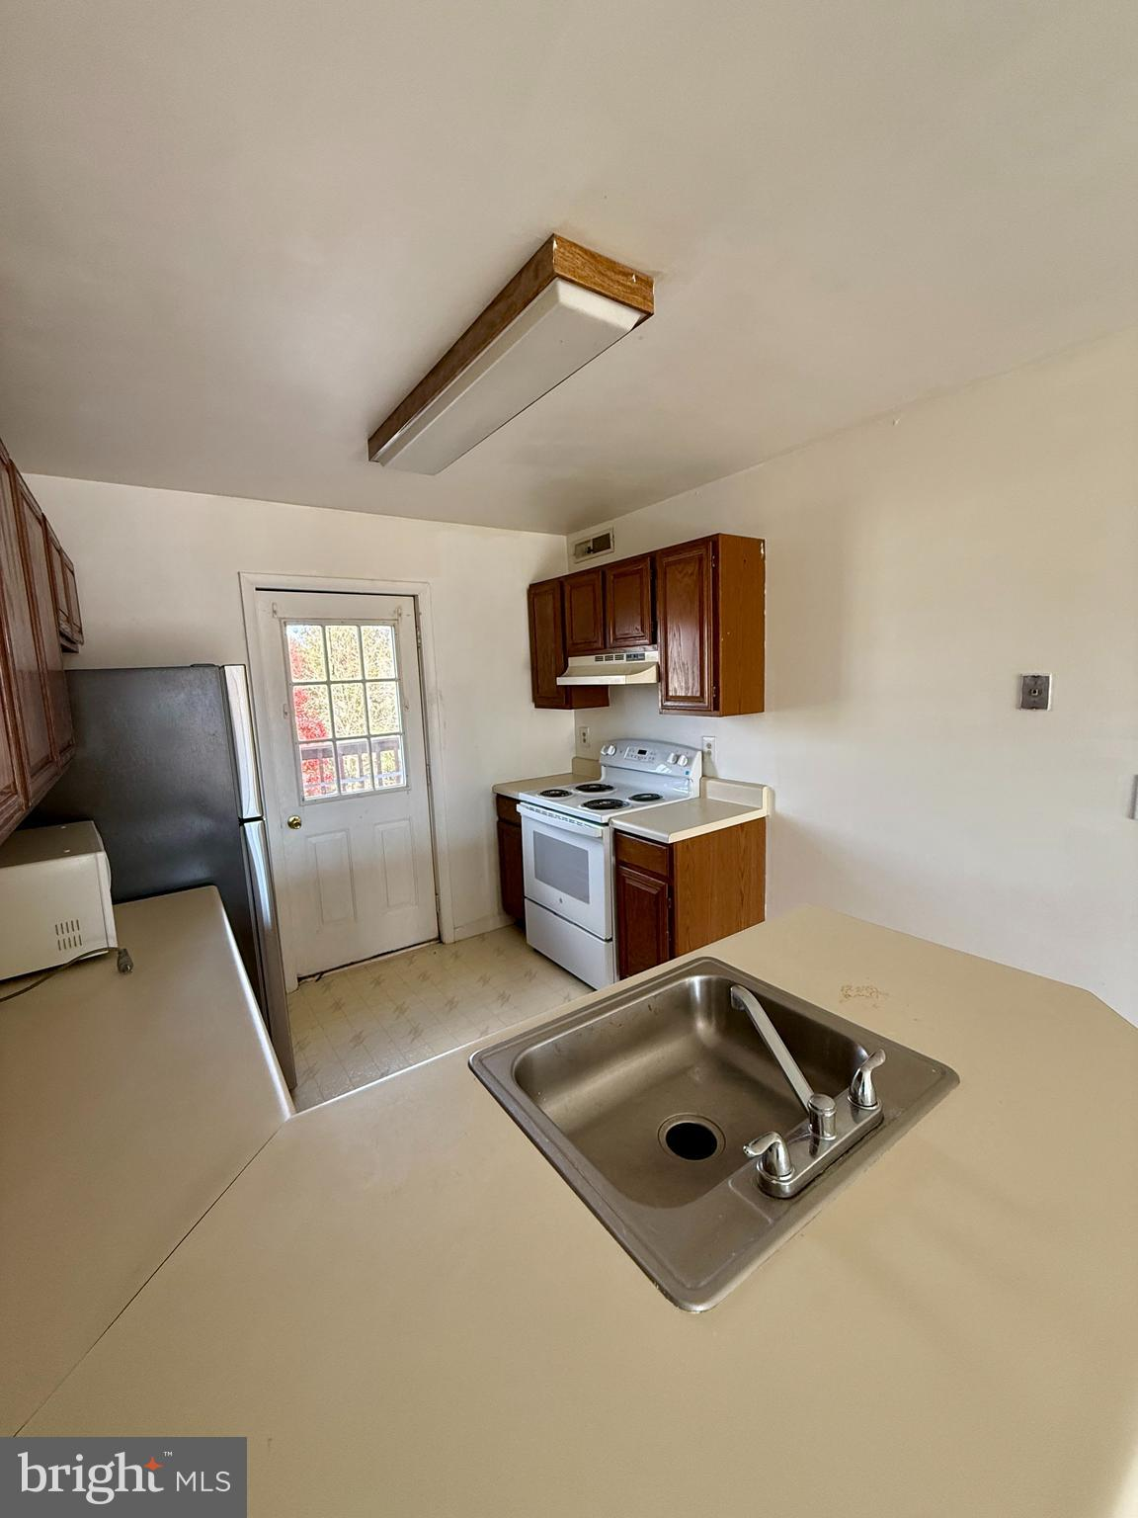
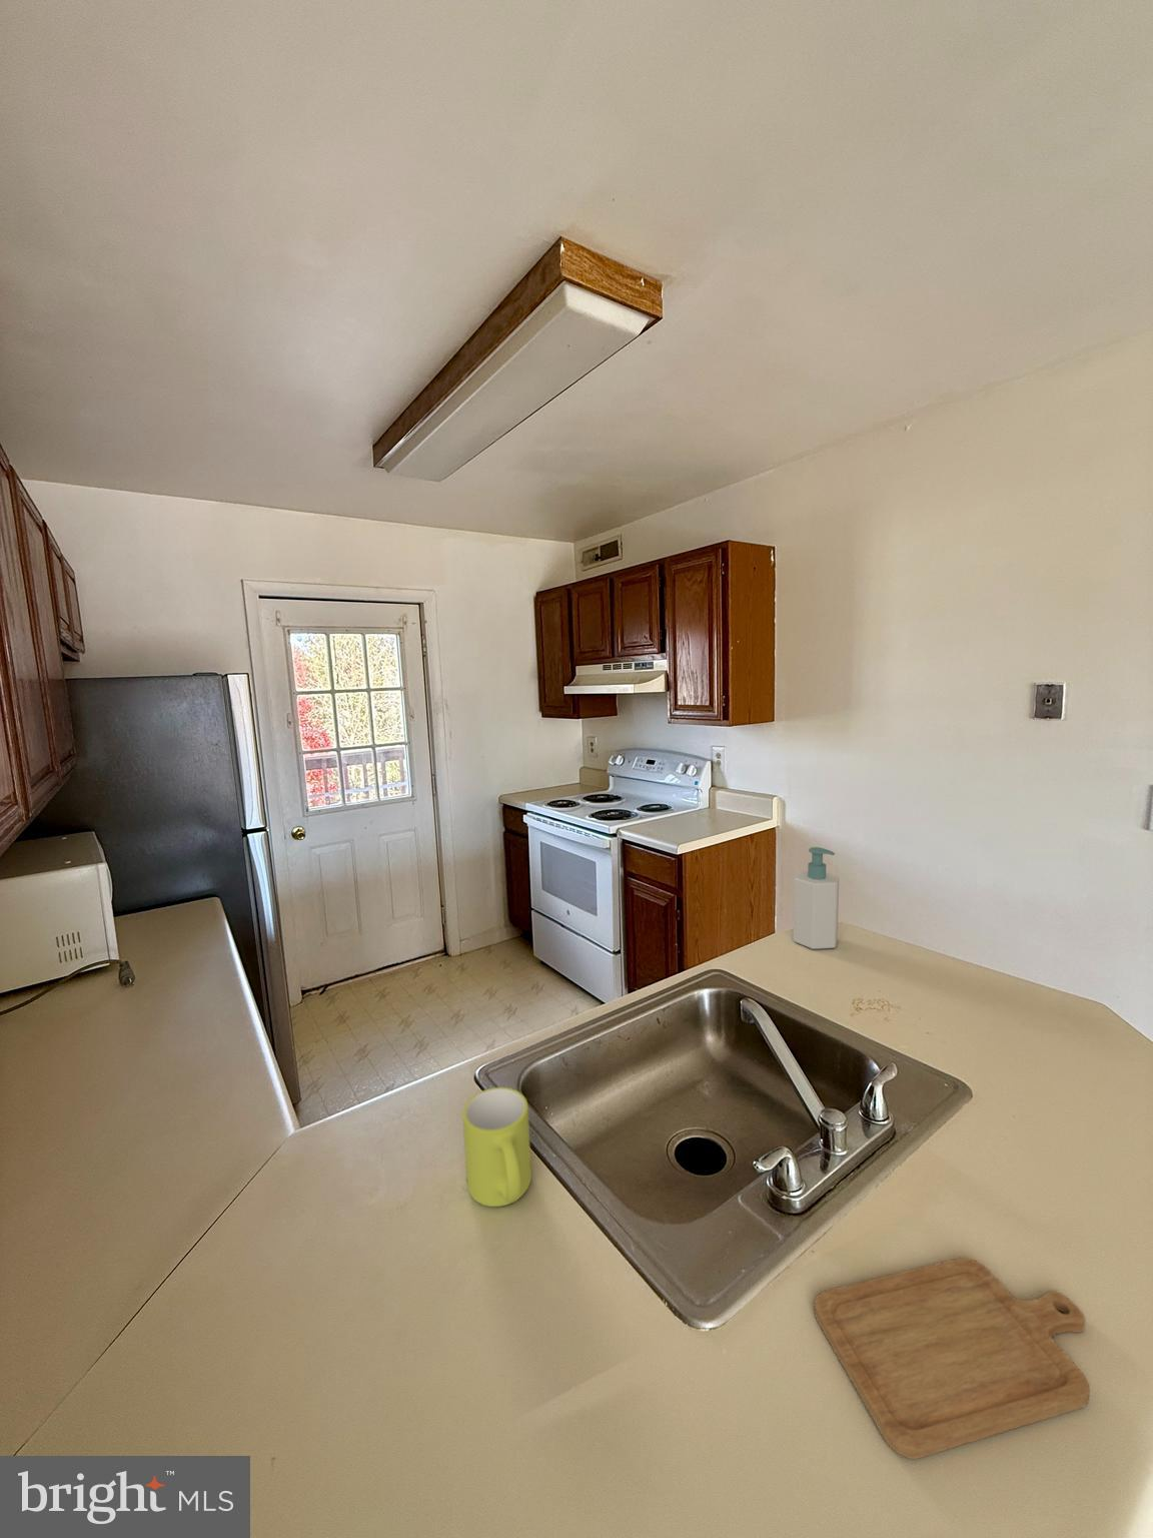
+ chopping board [814,1257,1091,1460]
+ soap bottle [792,847,839,951]
+ mug [461,1086,533,1207]
